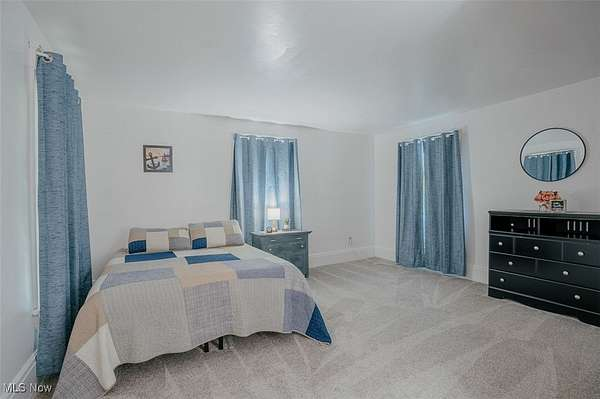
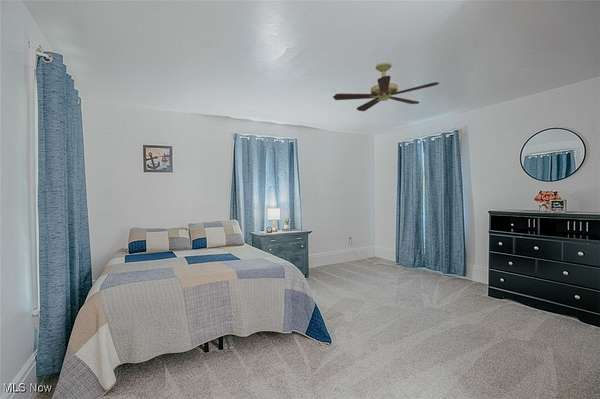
+ ceiling fan [332,61,440,112]
